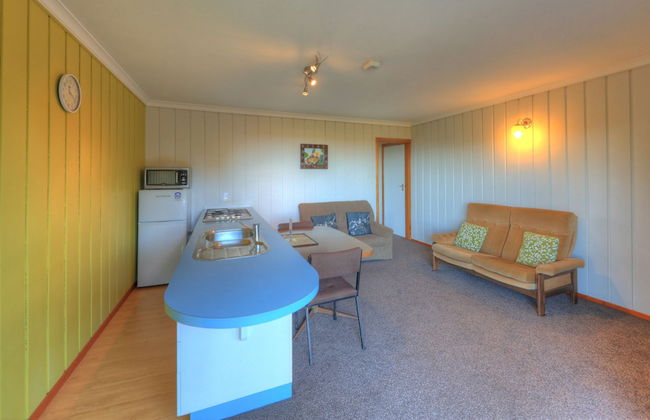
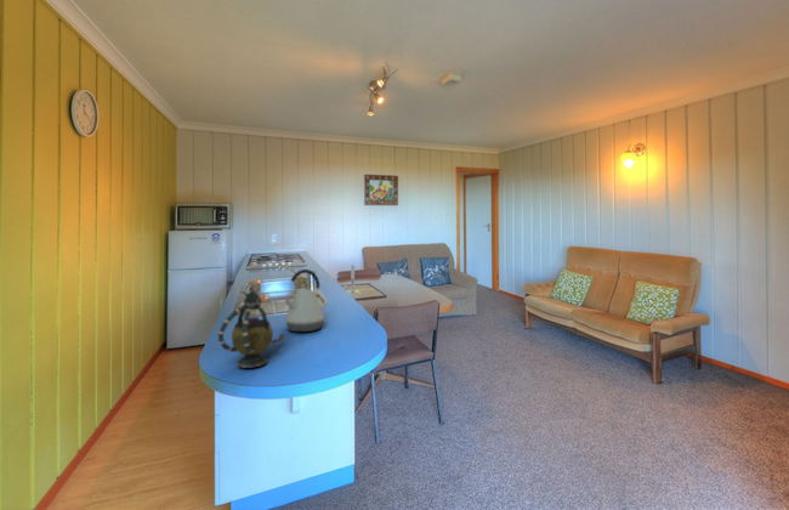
+ teapot [217,289,288,369]
+ kettle [283,268,325,333]
